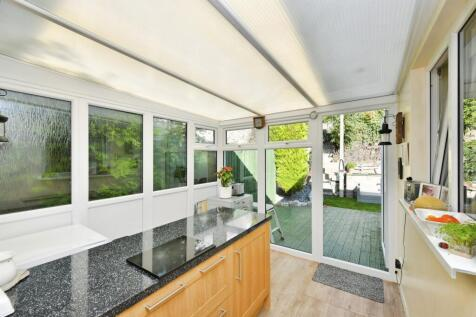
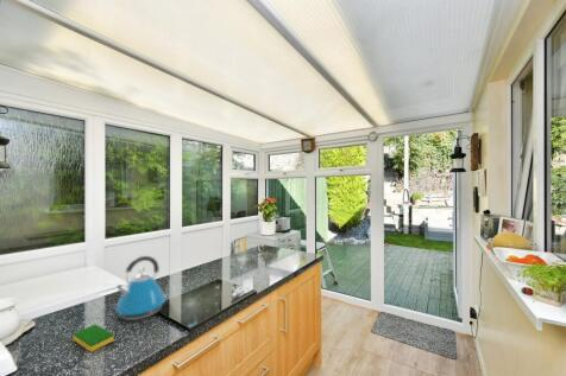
+ dish sponge [73,324,114,352]
+ kettle [114,255,168,321]
